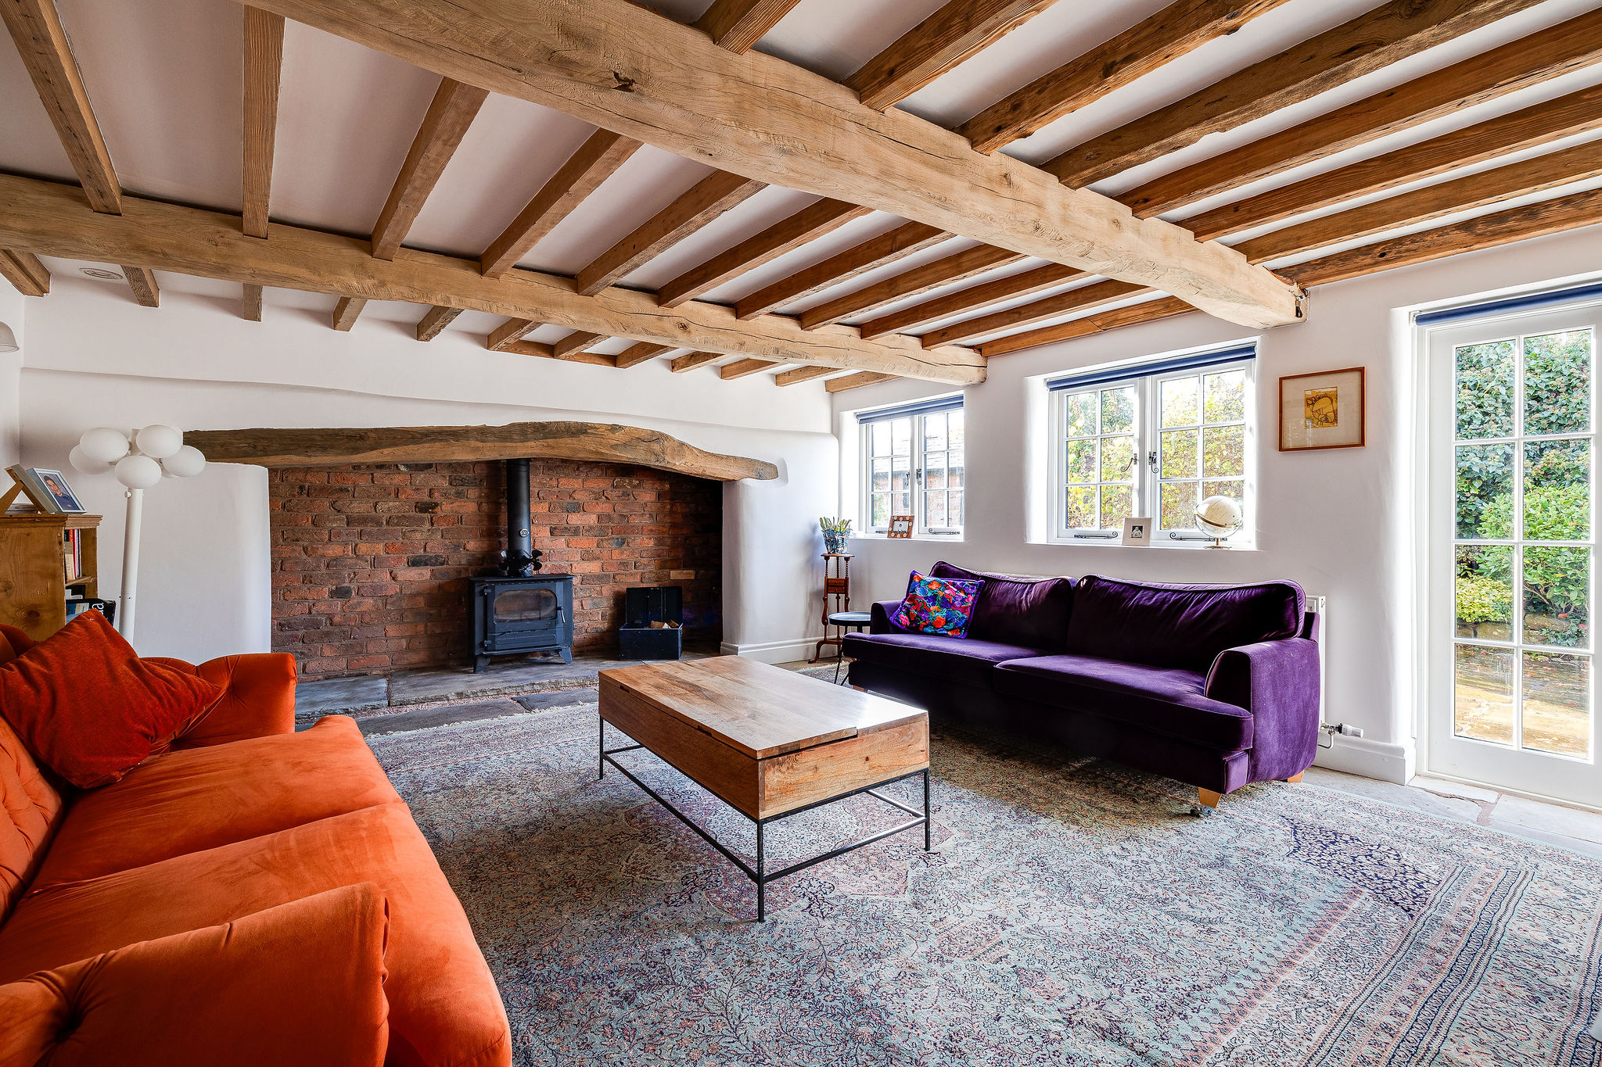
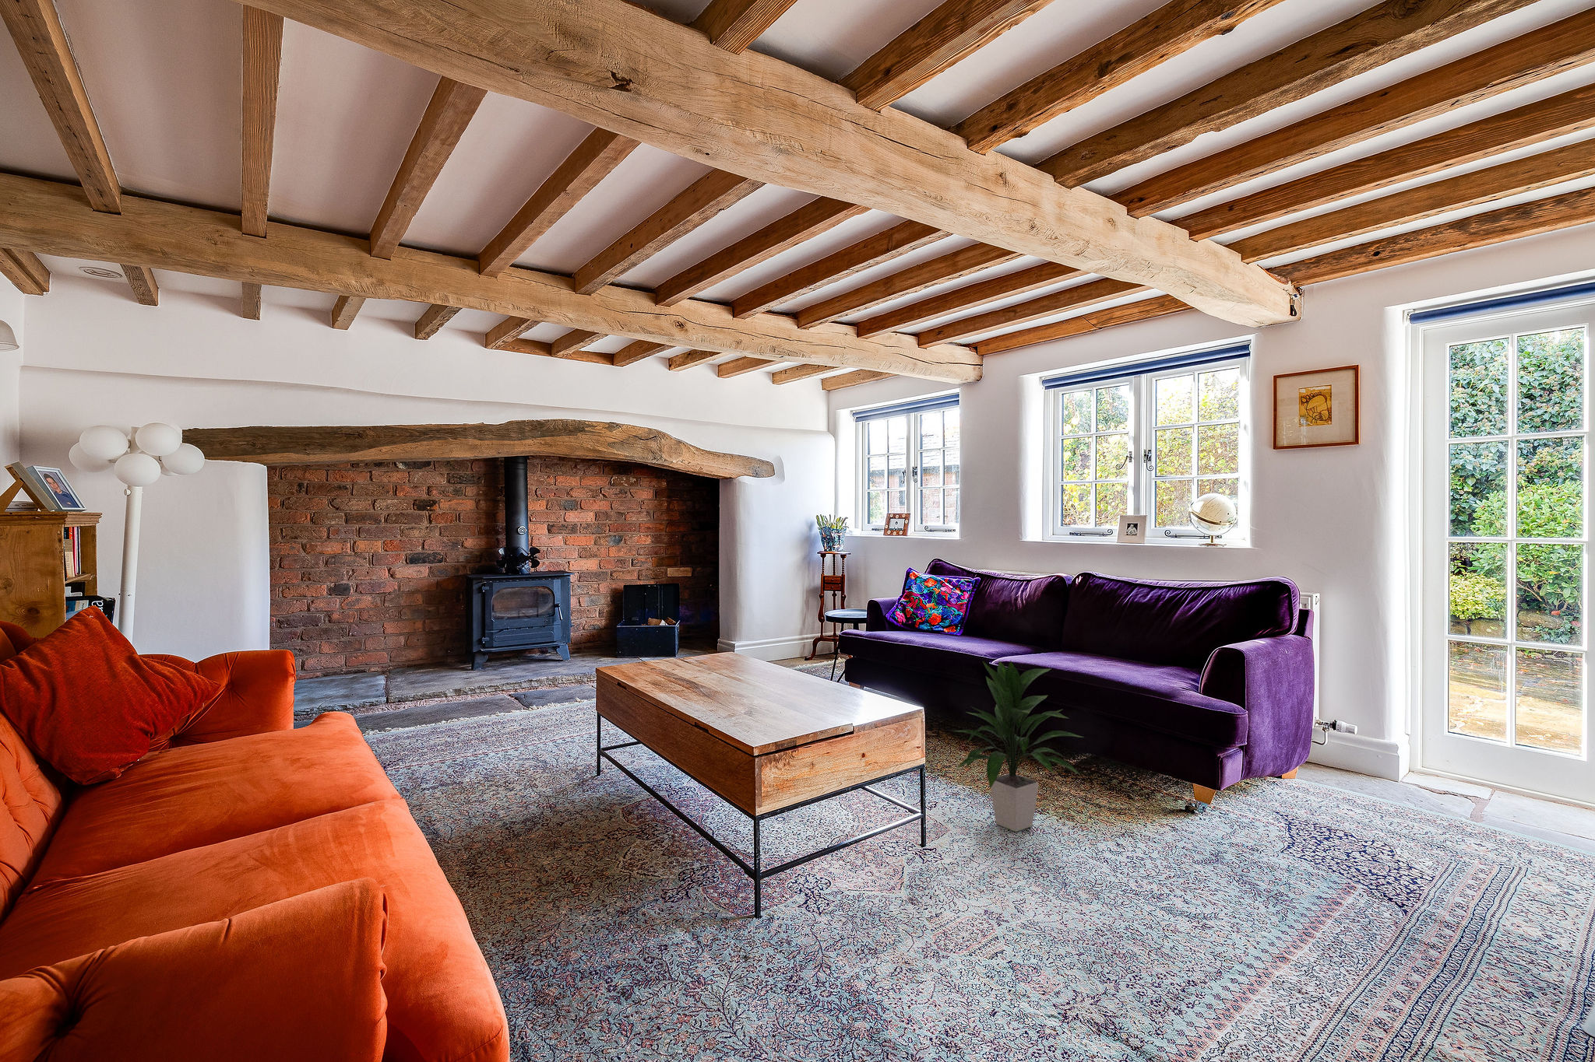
+ indoor plant [952,660,1085,832]
